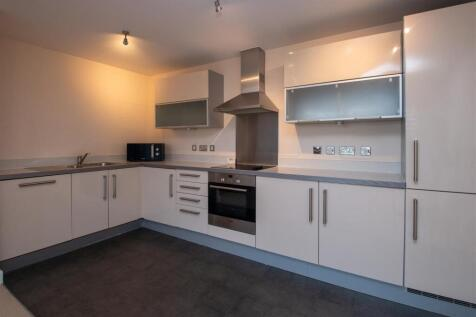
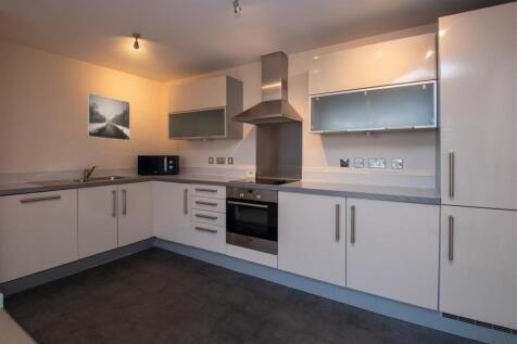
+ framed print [86,91,131,142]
